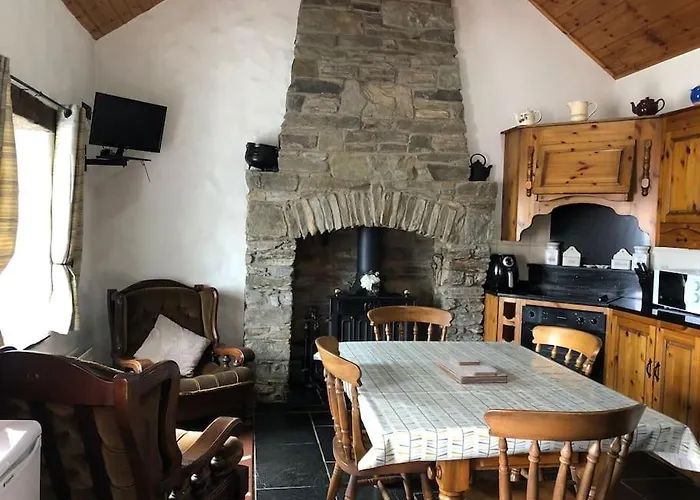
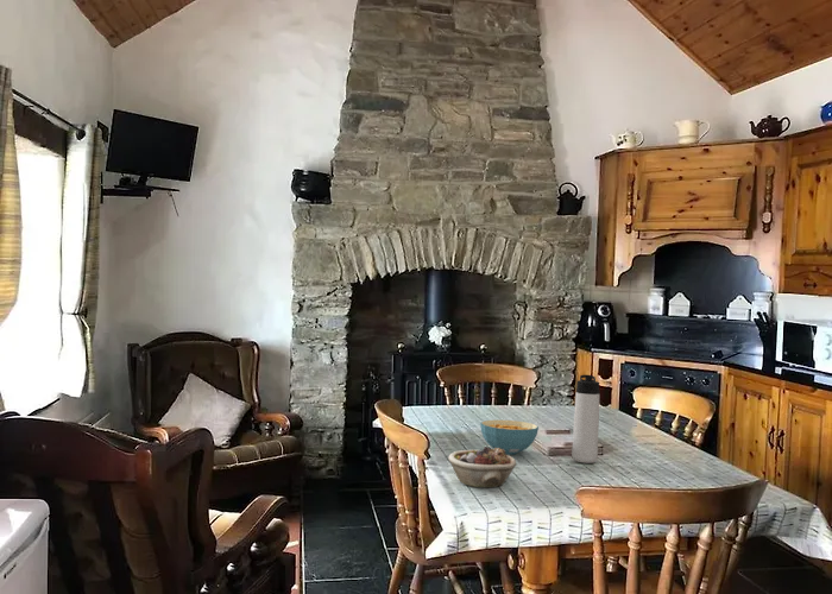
+ succulent planter [447,446,517,488]
+ thermos bottle [571,374,600,465]
+ cereal bowl [479,419,540,456]
